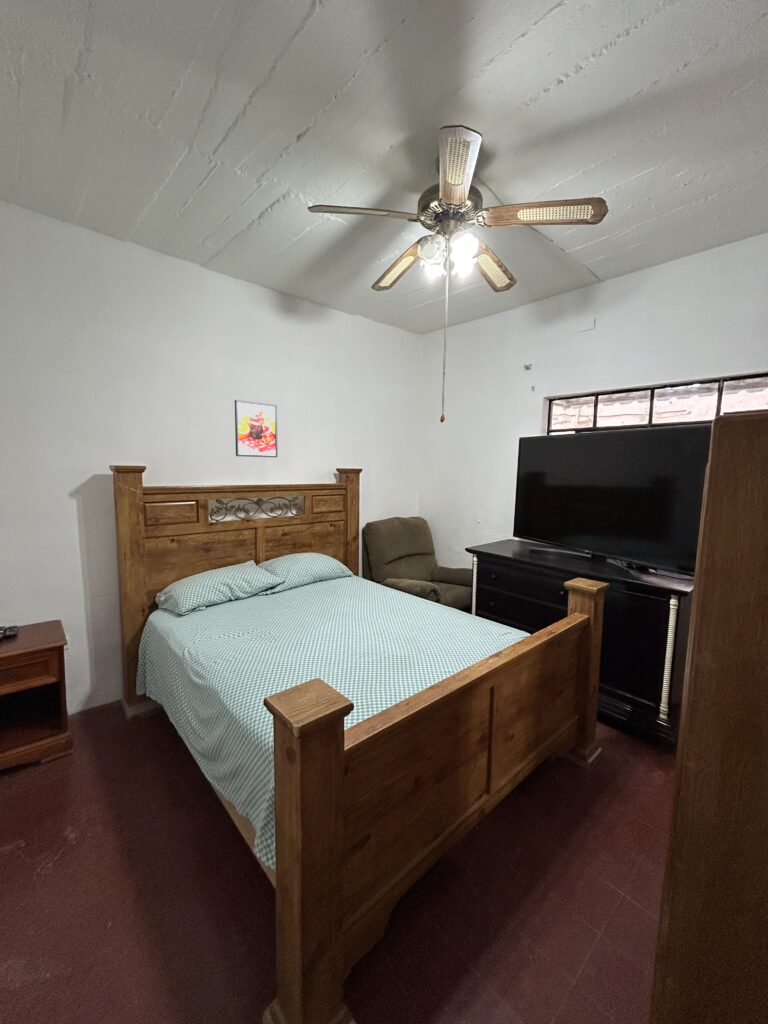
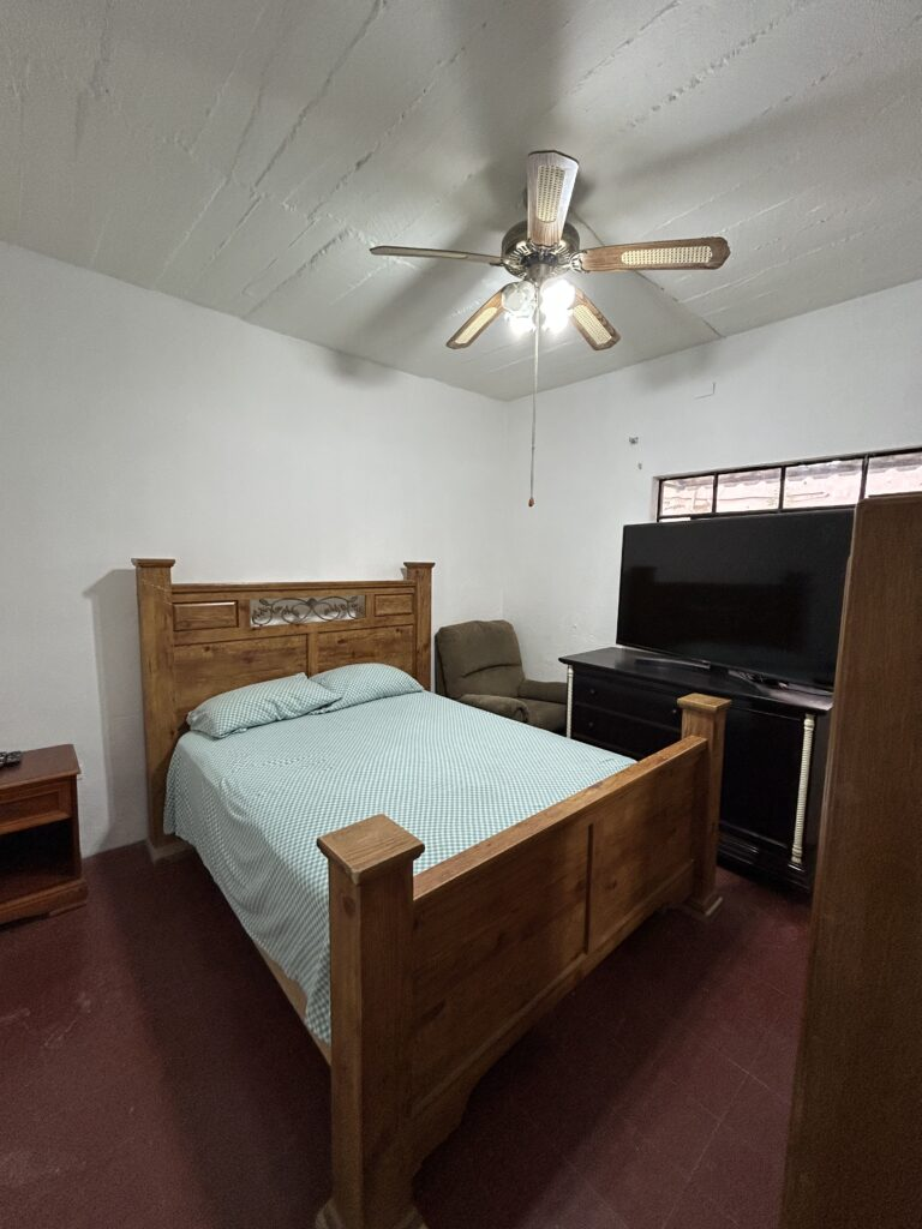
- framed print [234,399,279,458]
